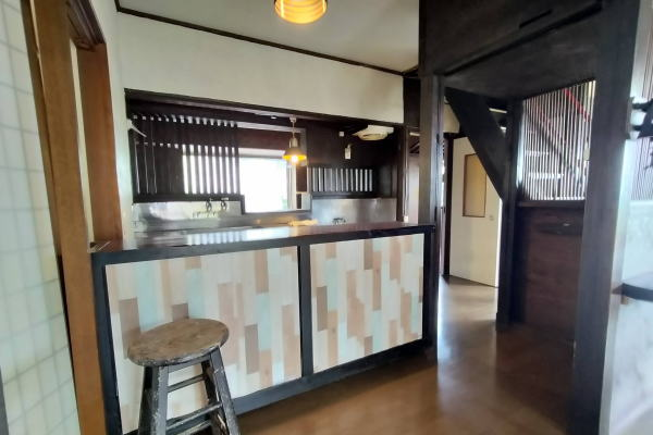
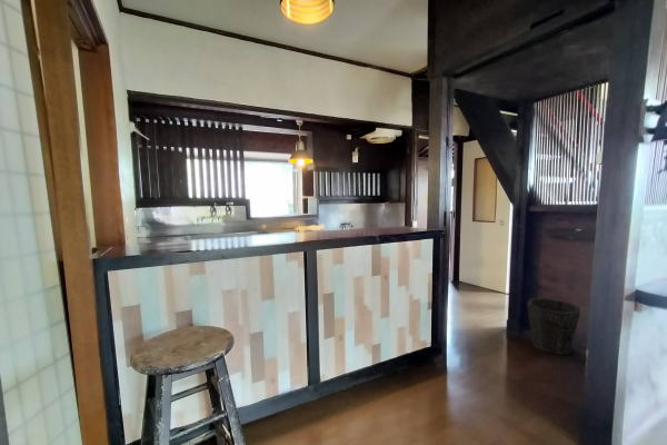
+ waste bin [526,297,581,356]
